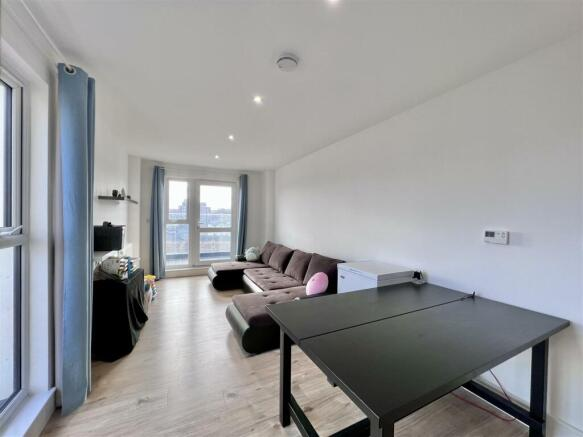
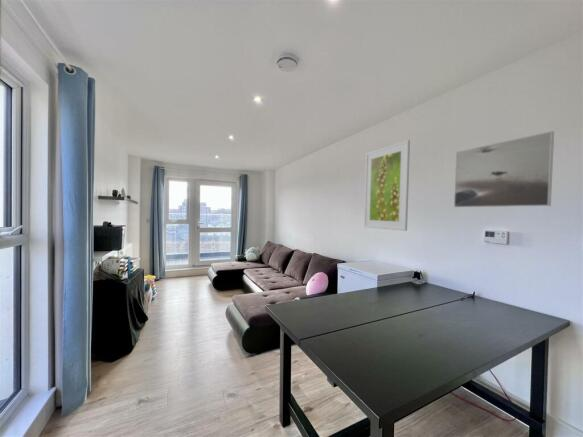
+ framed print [453,130,555,208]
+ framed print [363,139,411,232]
